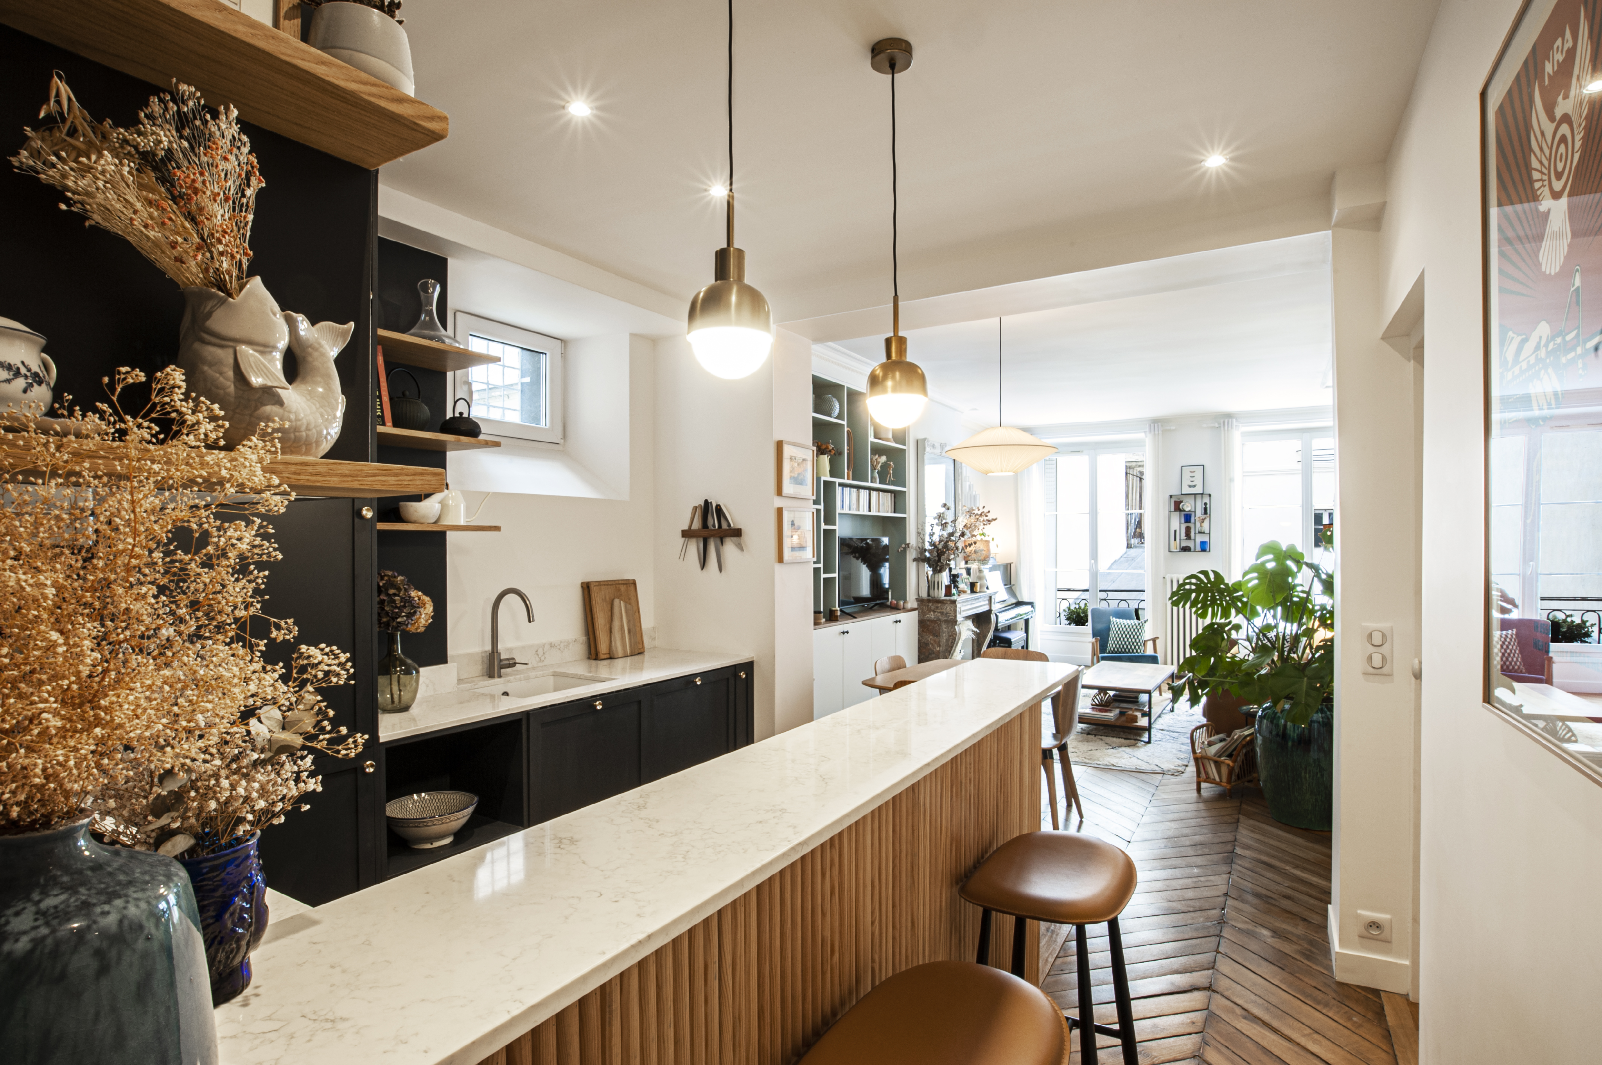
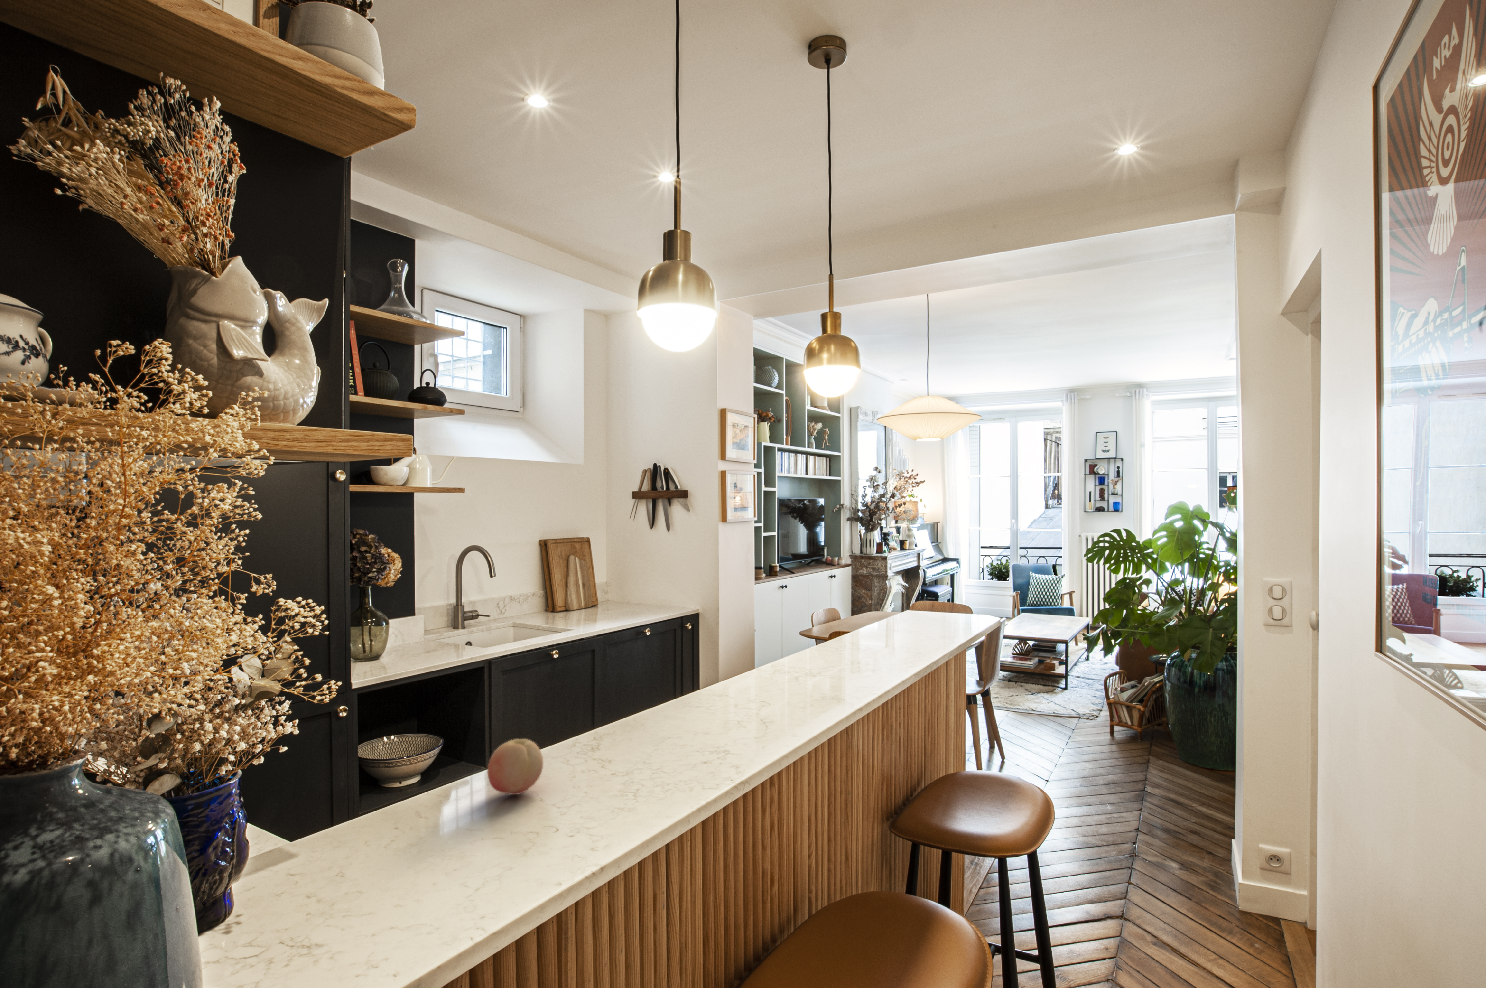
+ fruit [487,739,544,795]
